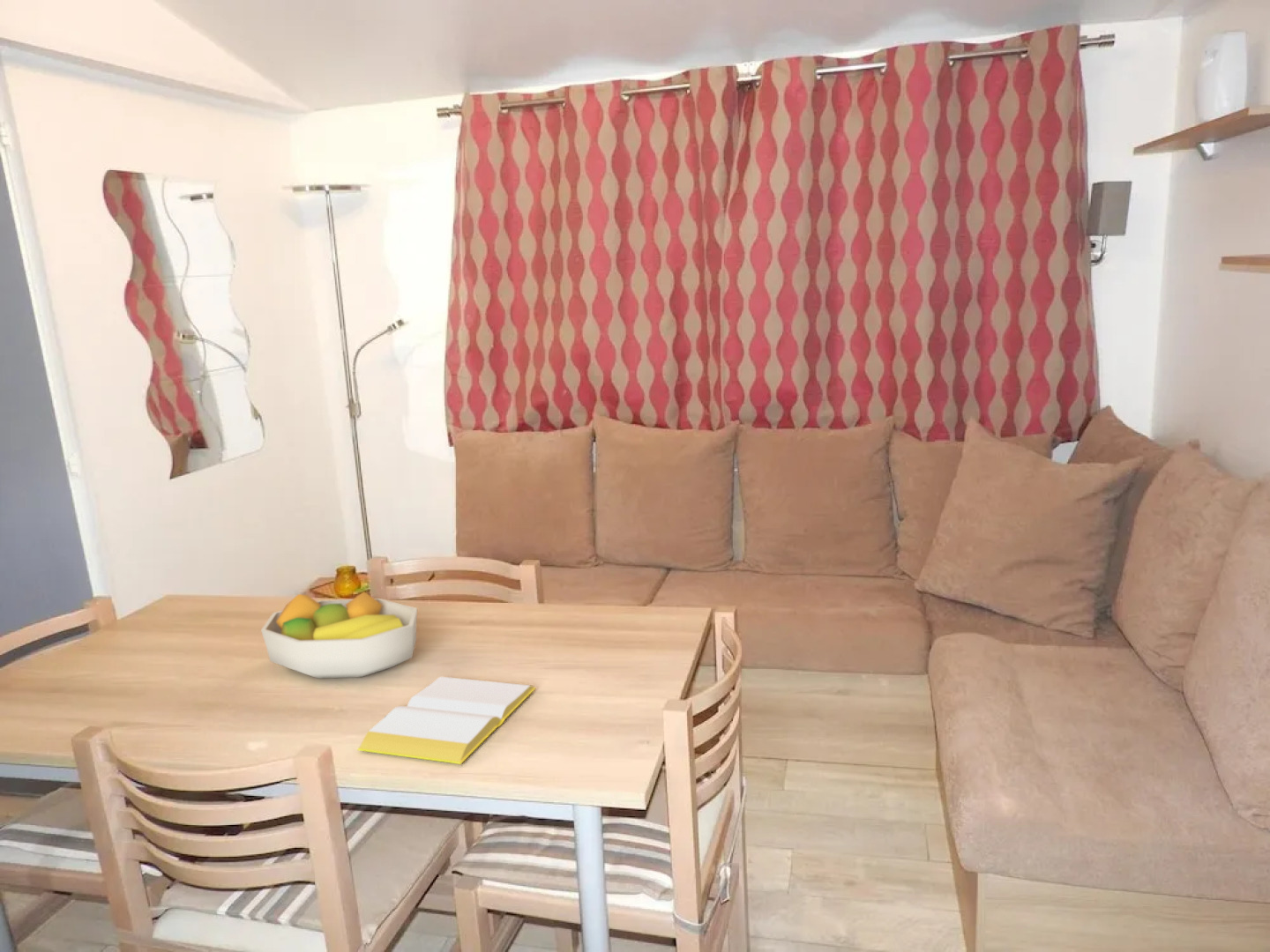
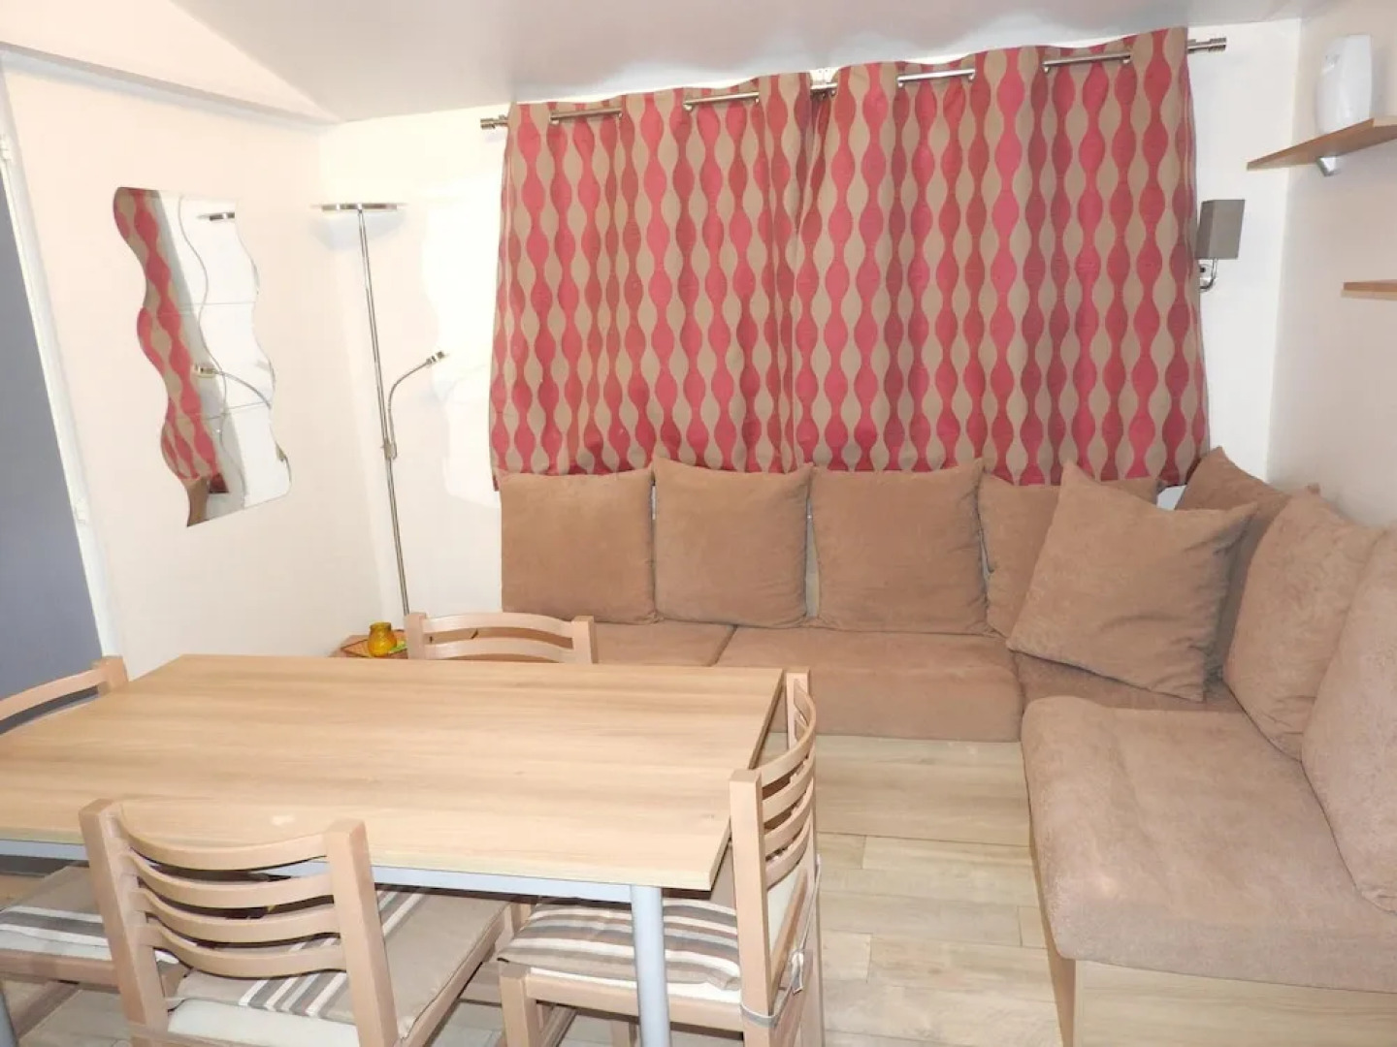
- notepad [356,675,537,765]
- fruit bowl [260,591,418,680]
